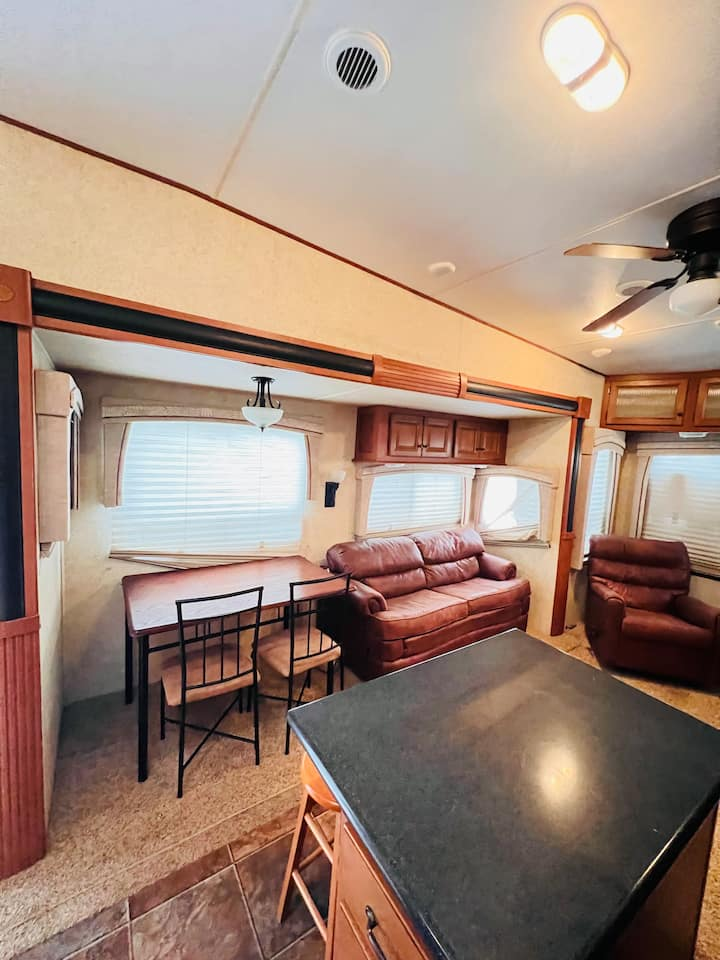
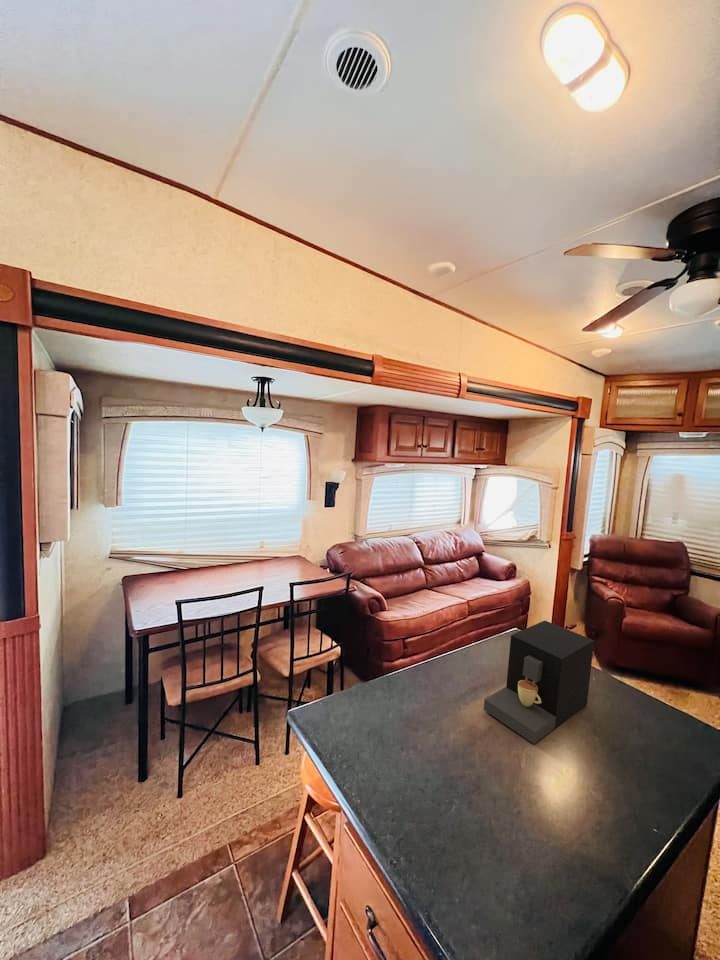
+ coffee maker [483,620,595,745]
